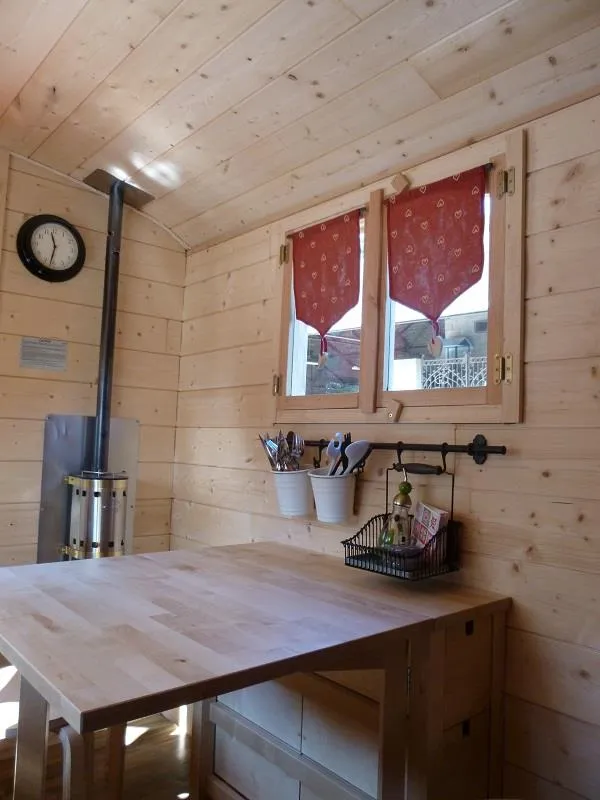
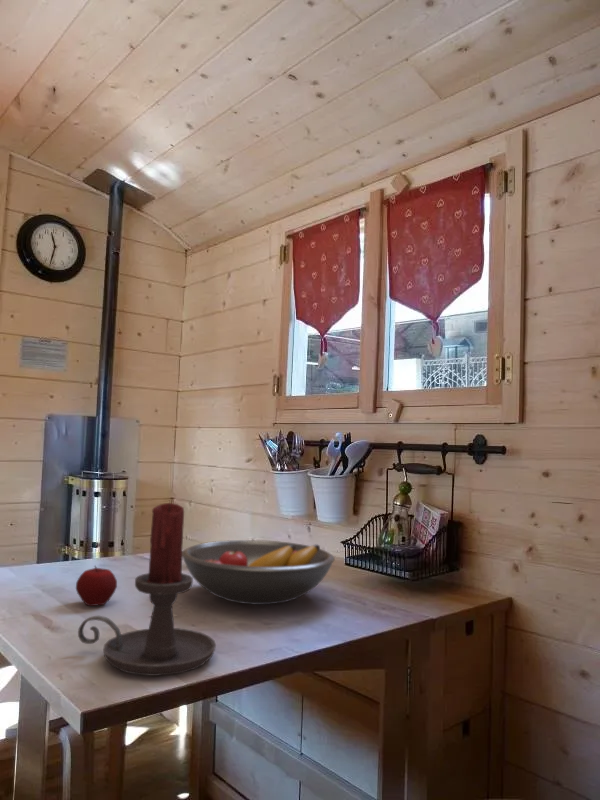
+ apple [75,564,118,607]
+ fruit bowl [182,539,336,606]
+ candle holder [77,502,217,677]
